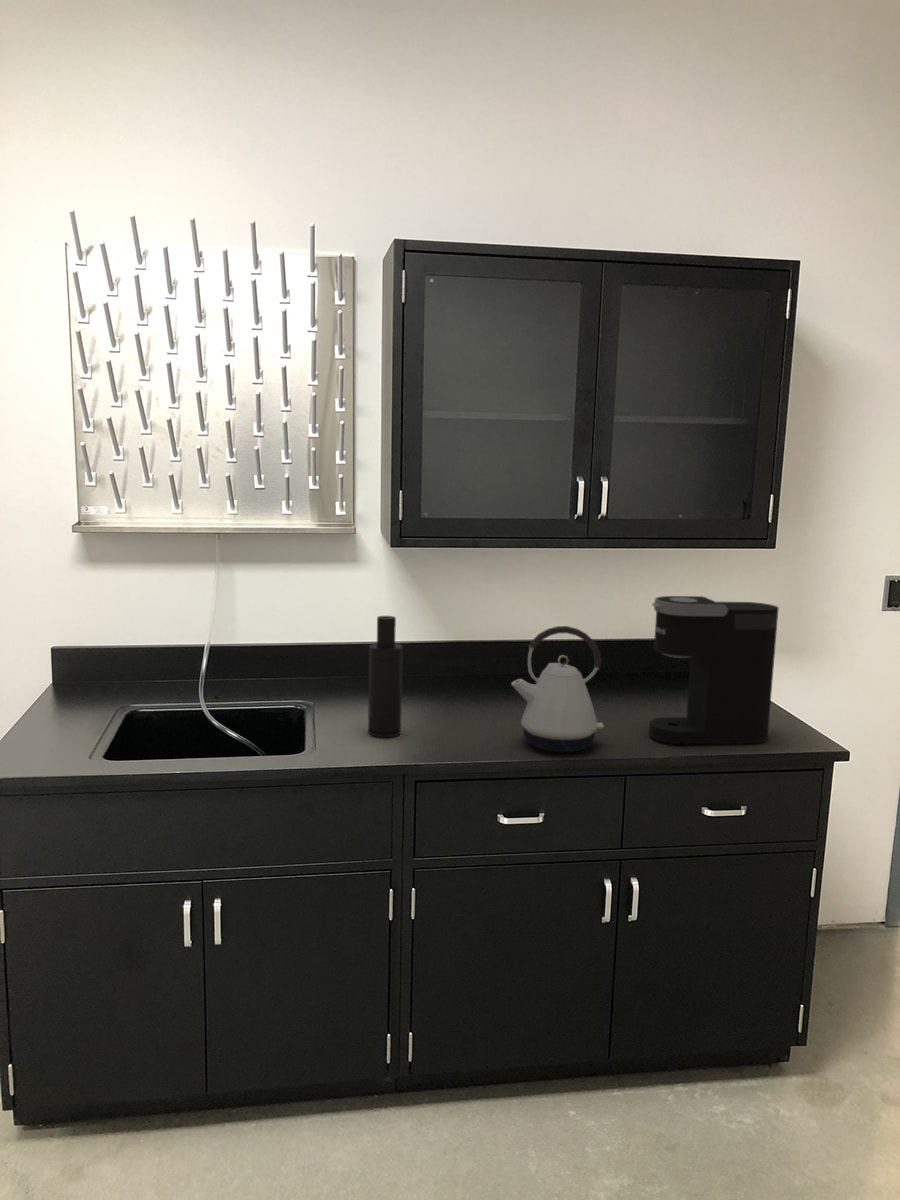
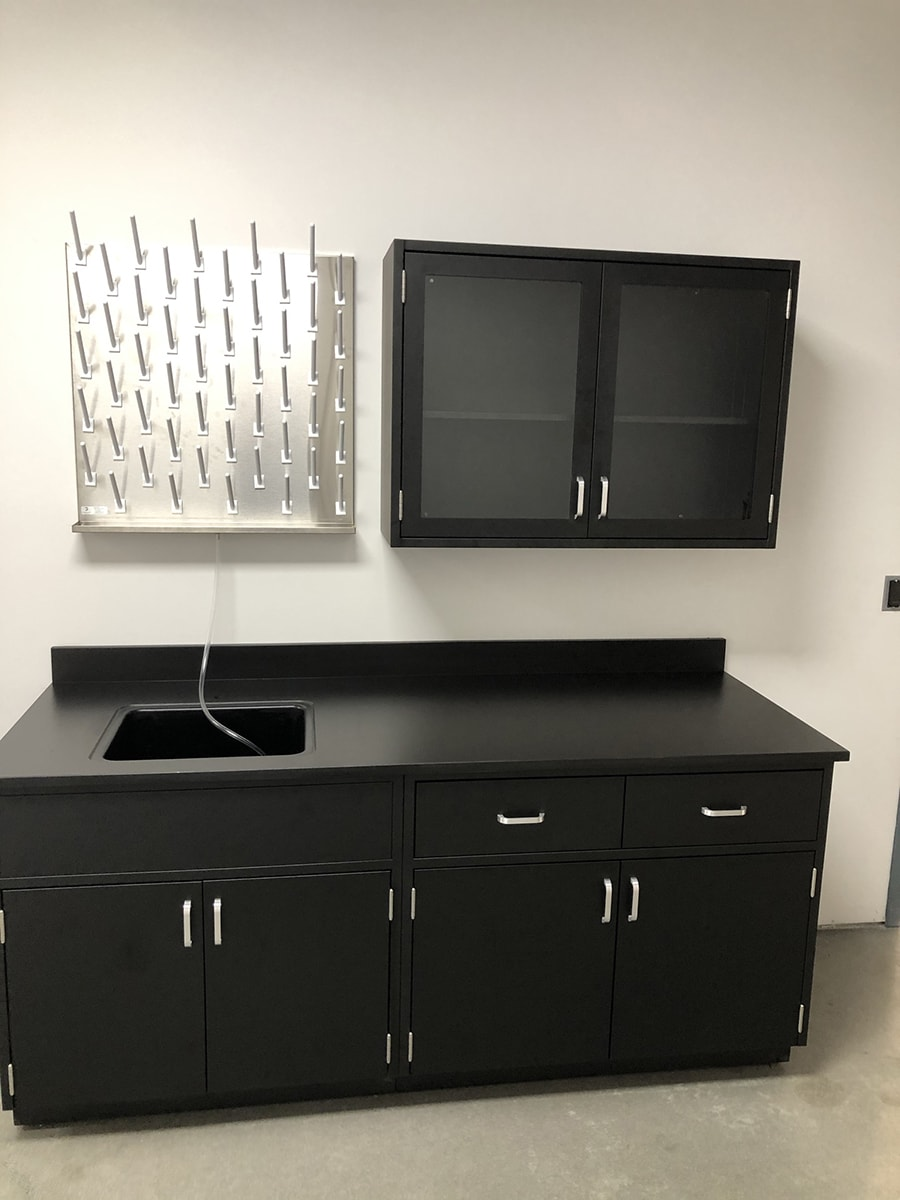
- atomizer [367,615,404,738]
- kettle [510,625,605,753]
- coffee maker [648,595,780,745]
